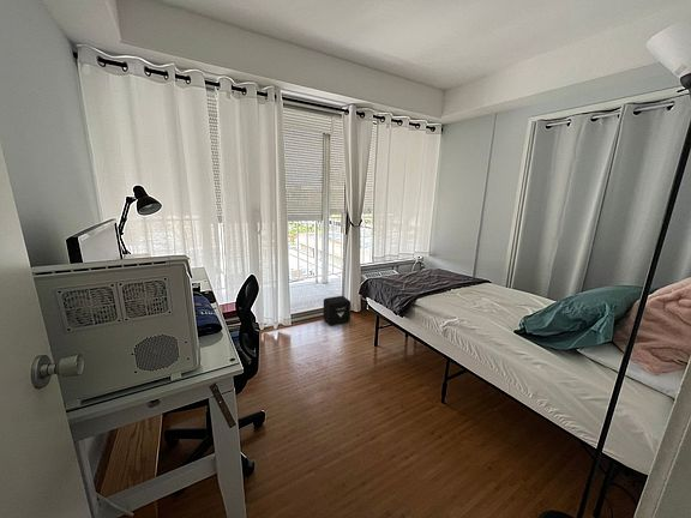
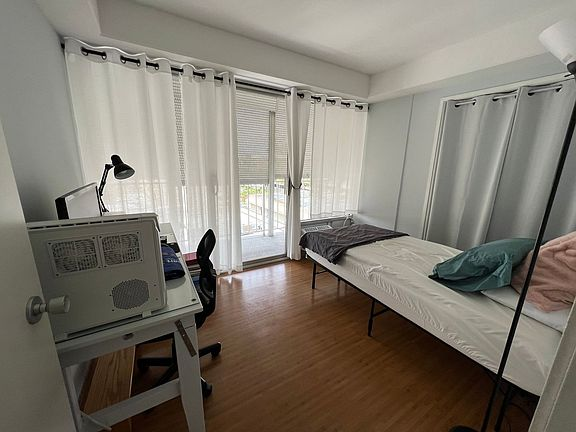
- air purifier [323,295,351,326]
